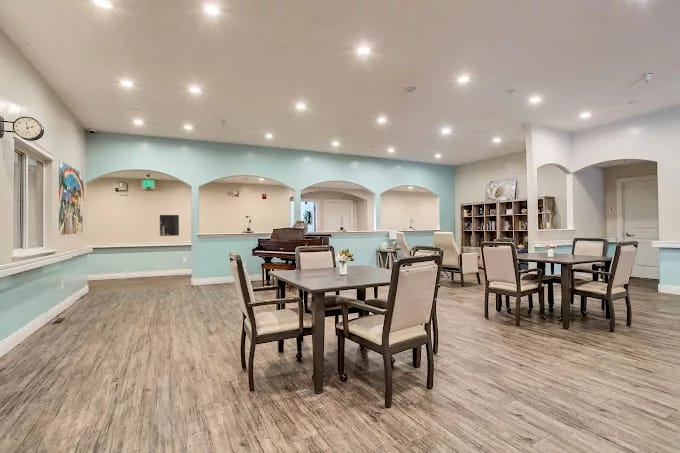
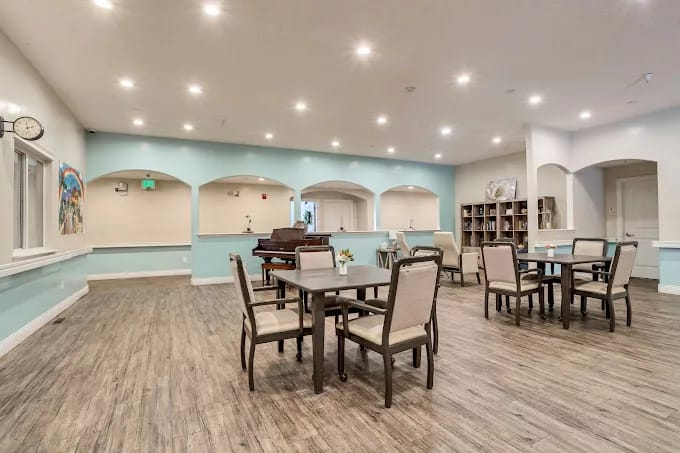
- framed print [159,214,180,237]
